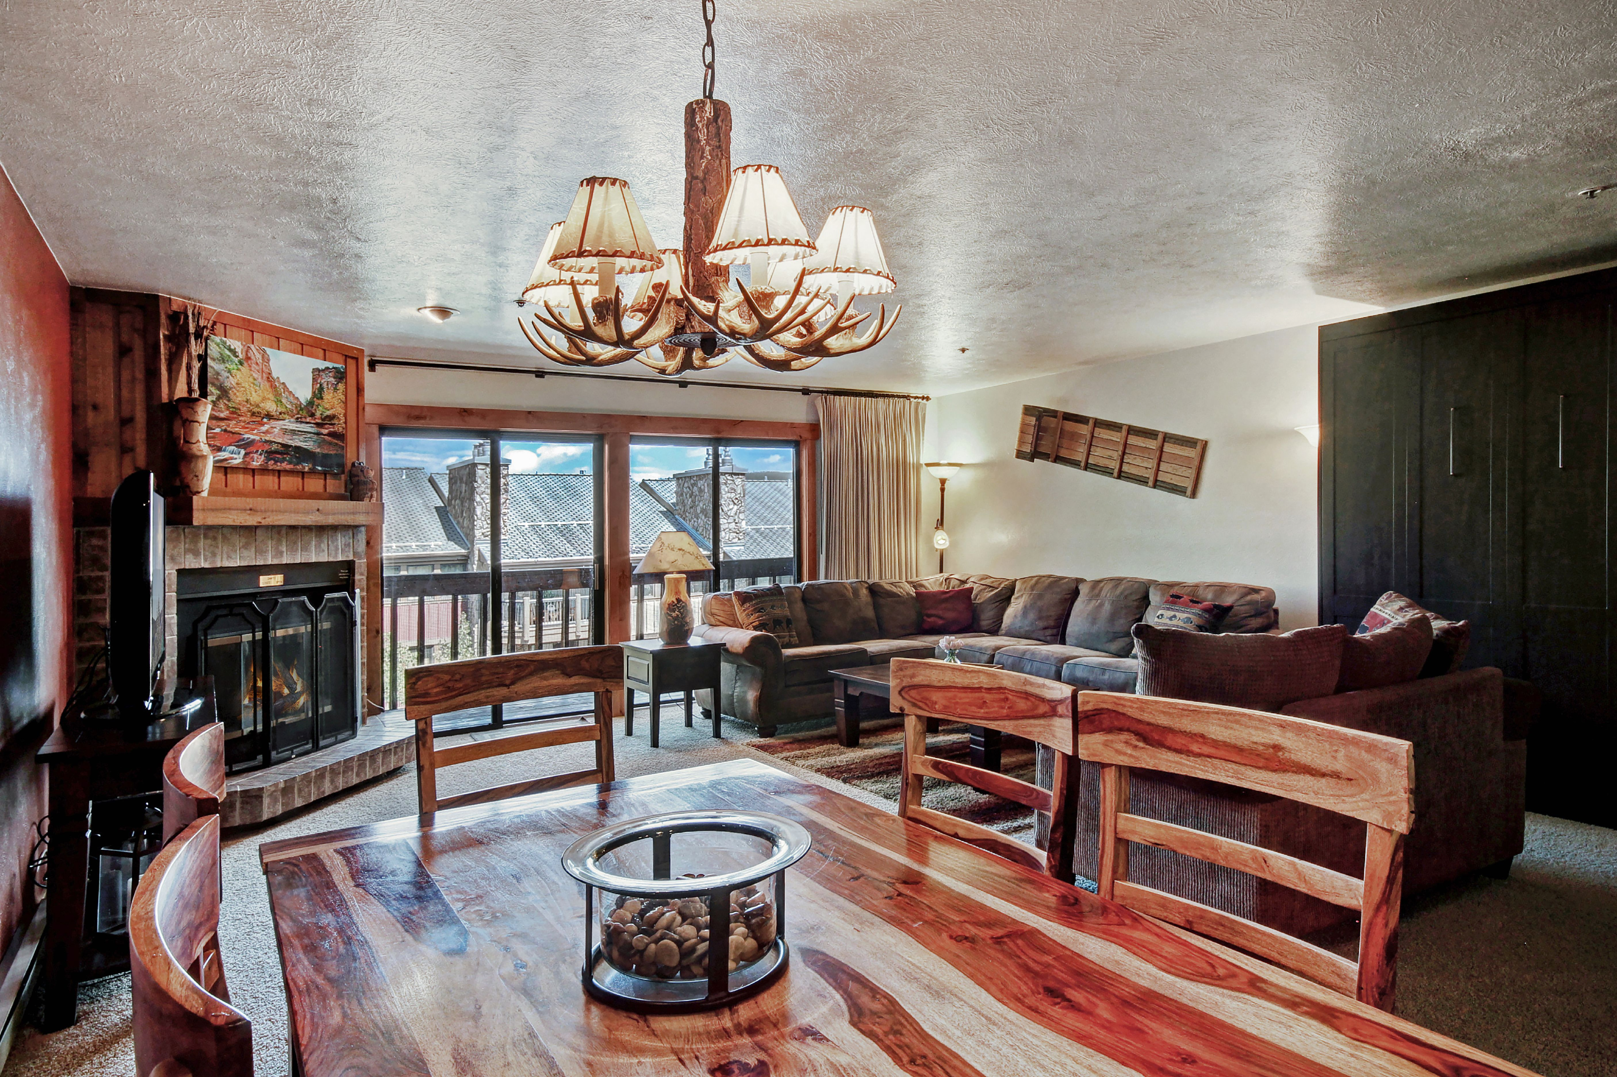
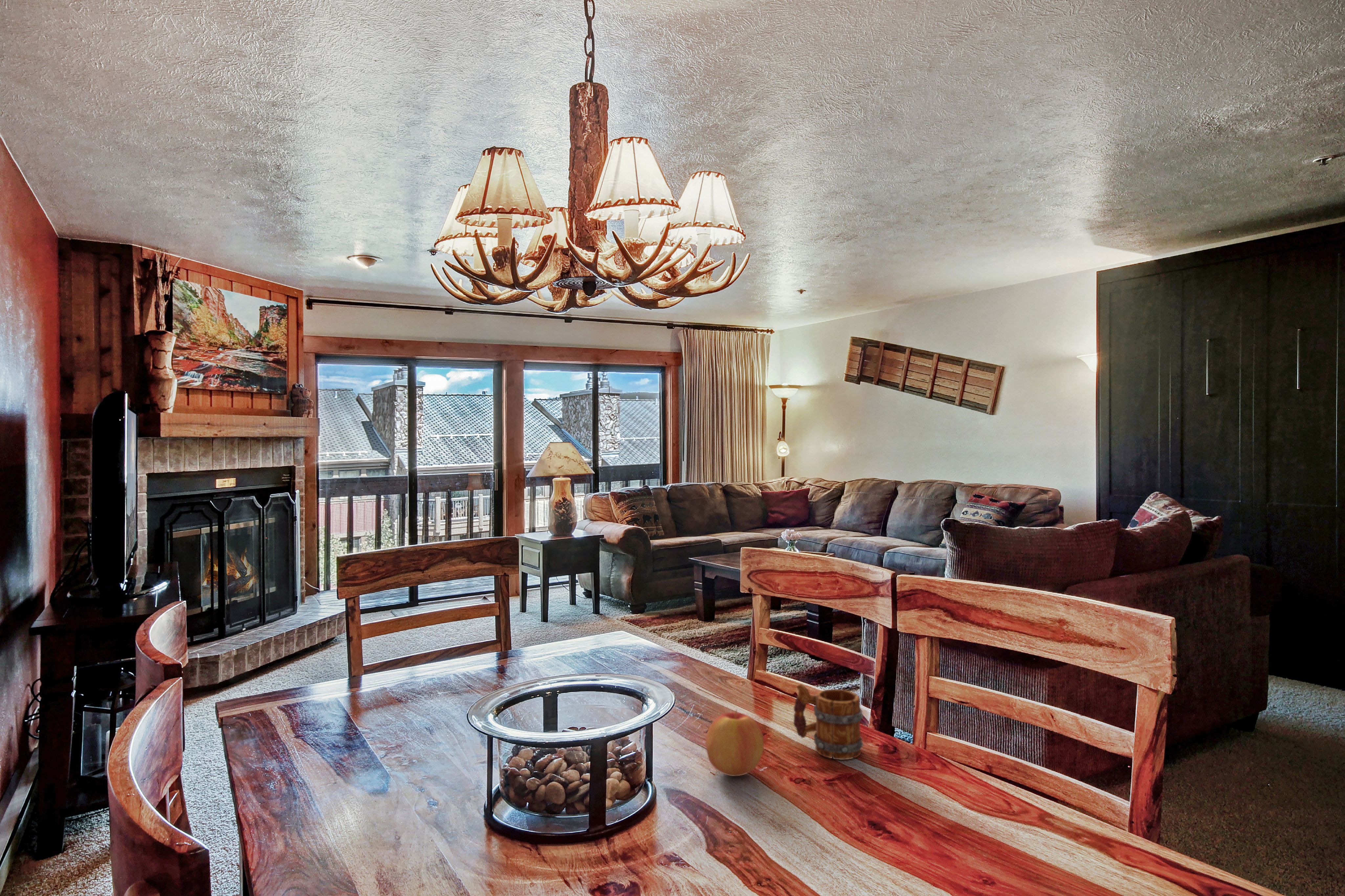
+ apple [705,709,764,776]
+ mug [793,684,864,760]
